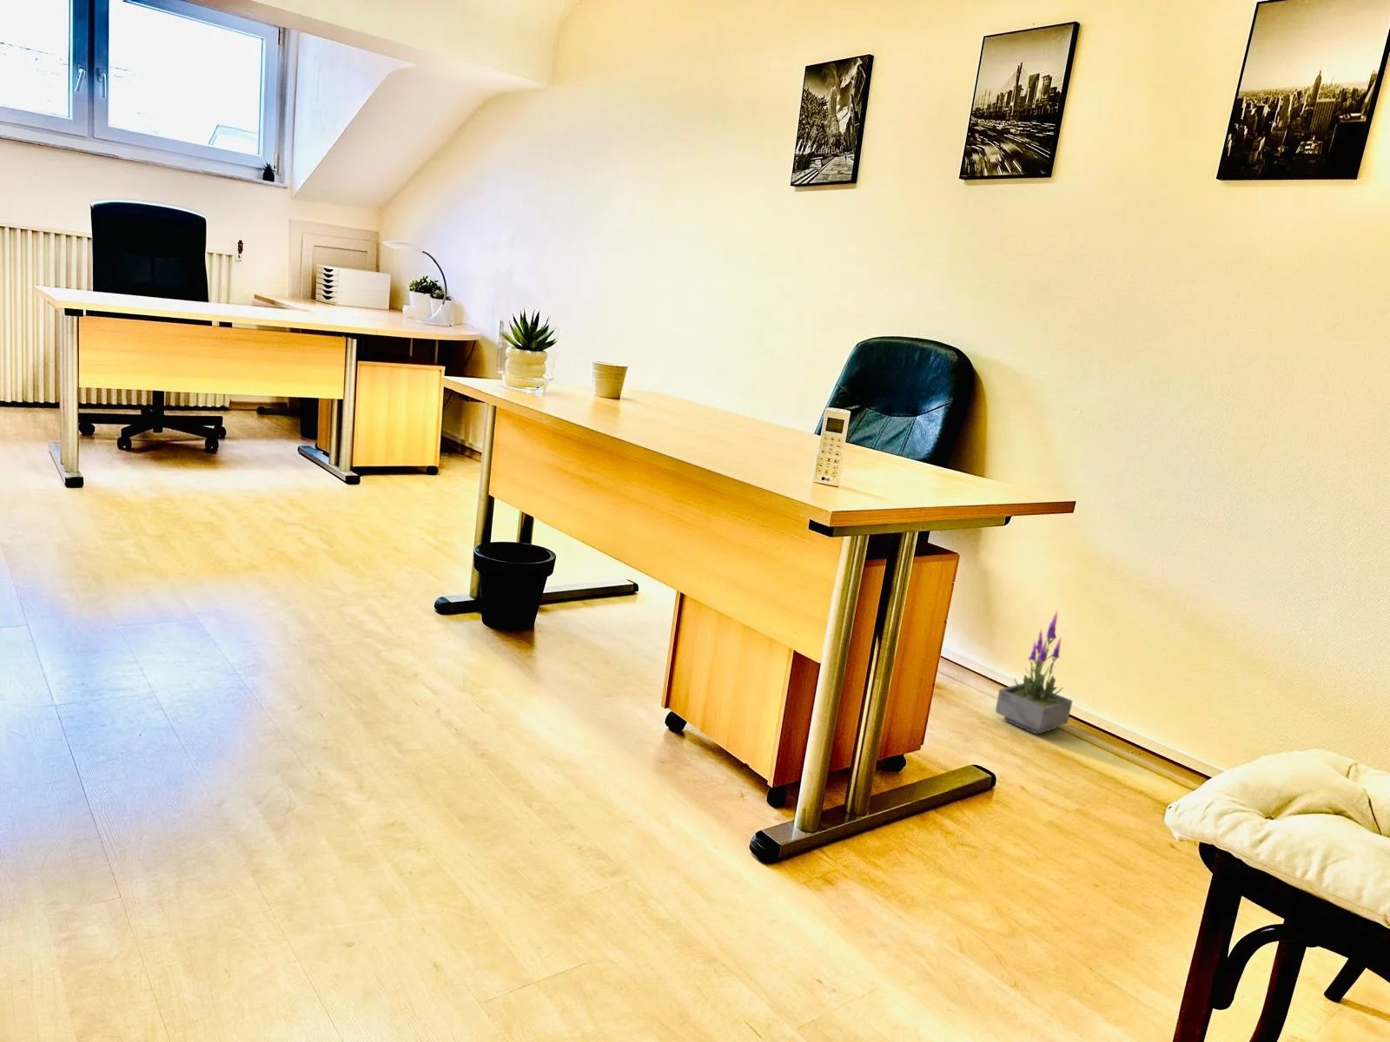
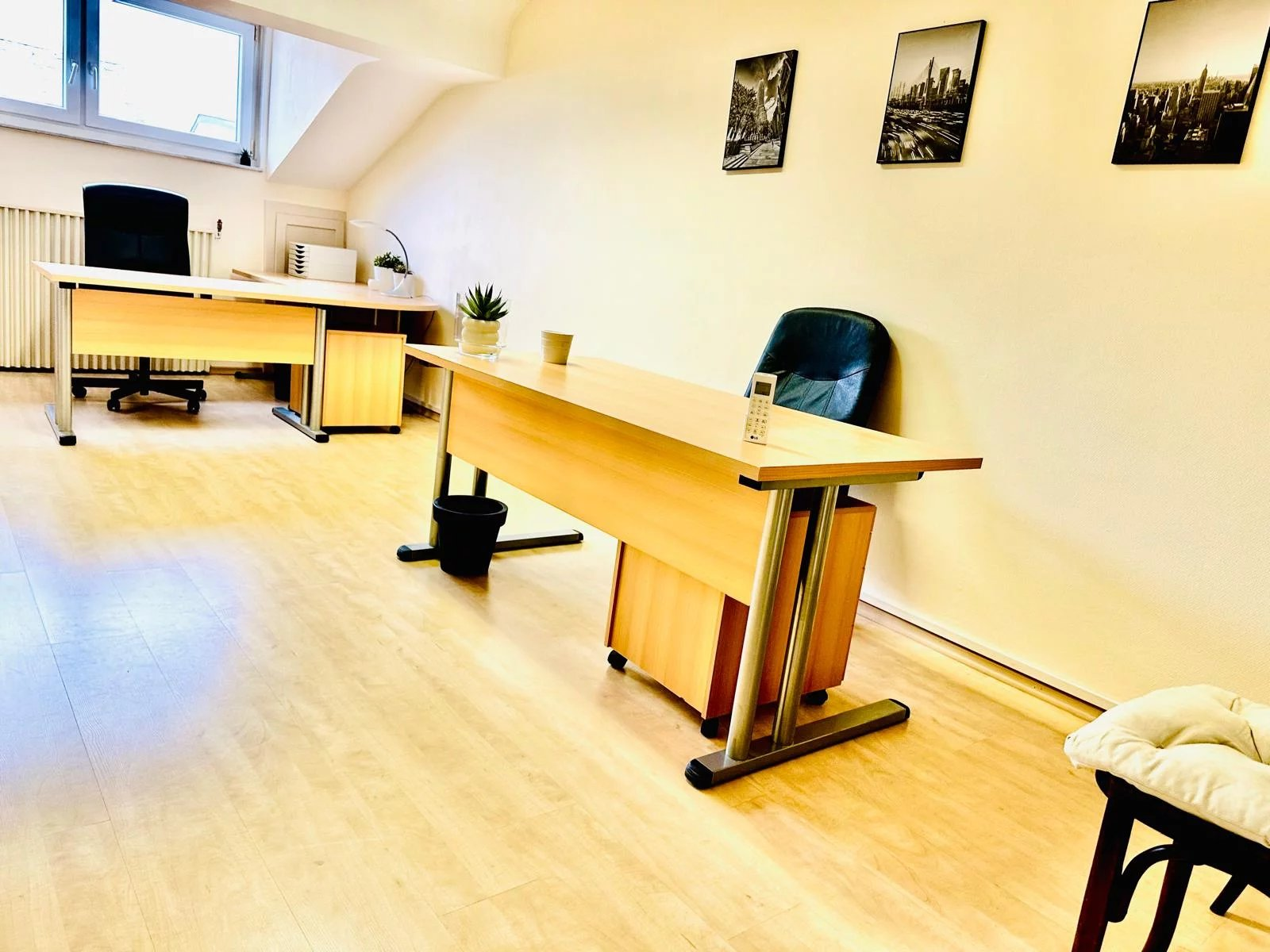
- potted plant [995,610,1074,734]
